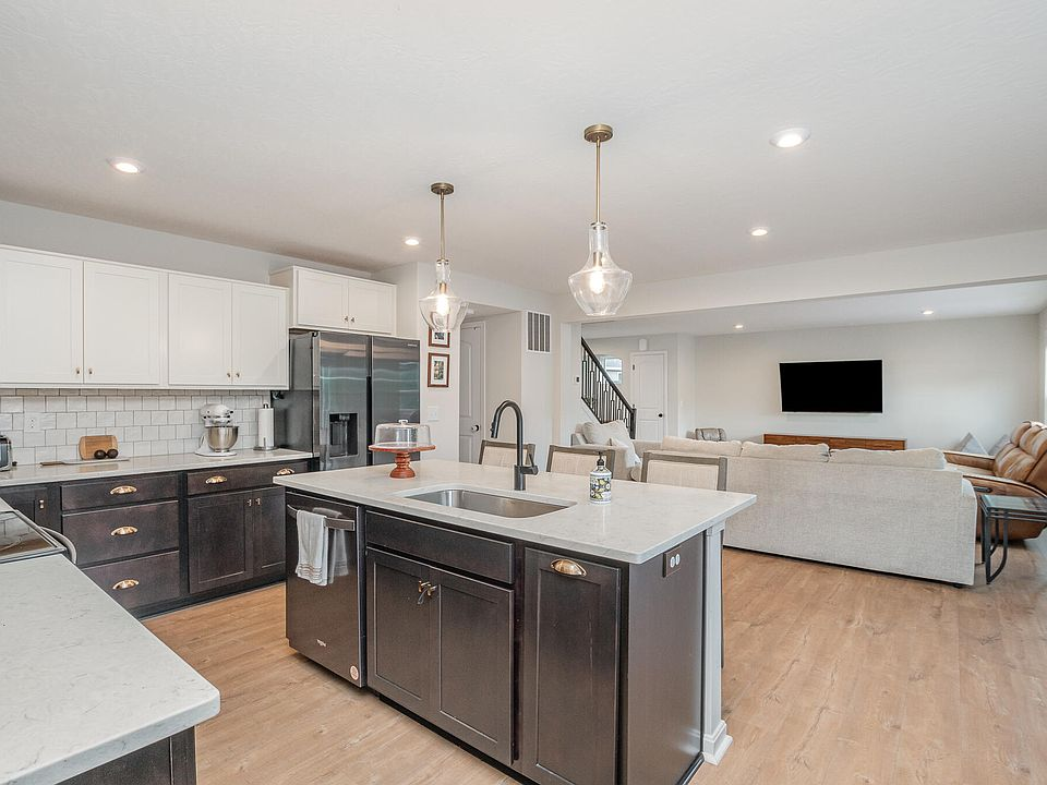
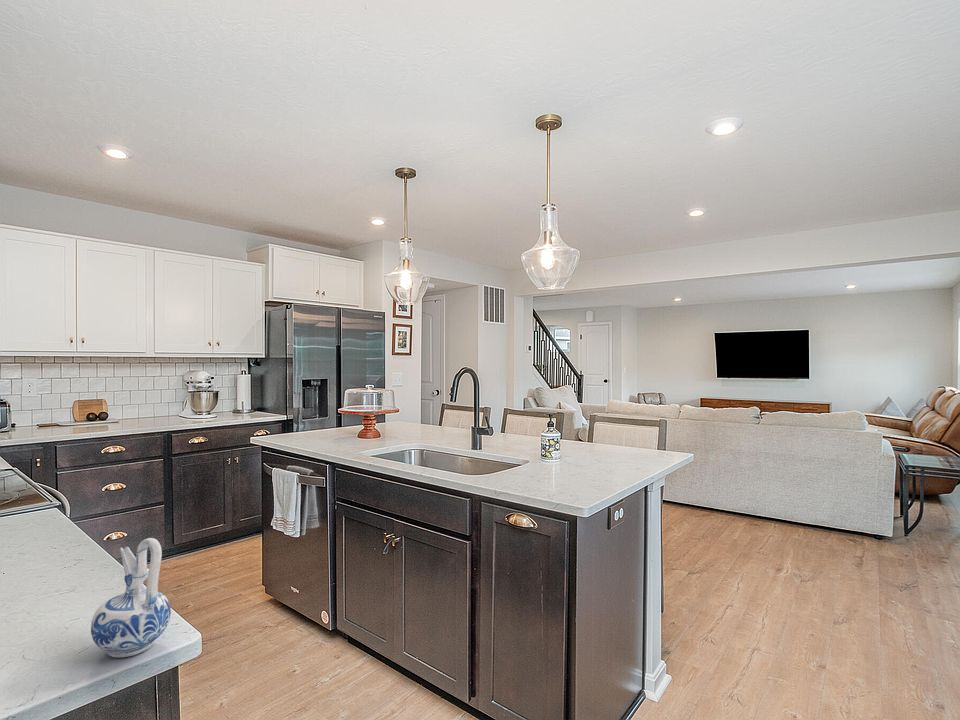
+ ceramic pitcher [90,537,172,659]
